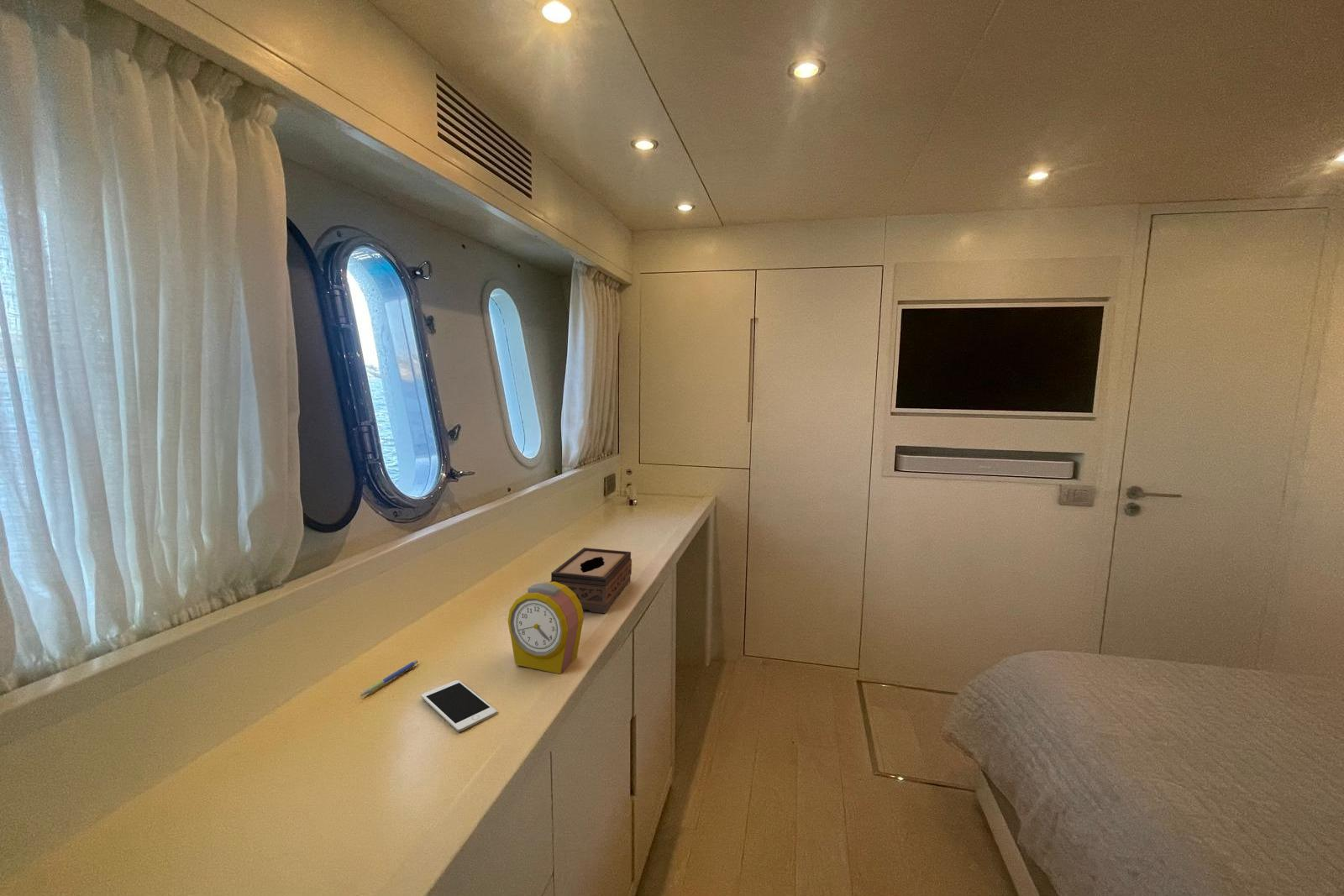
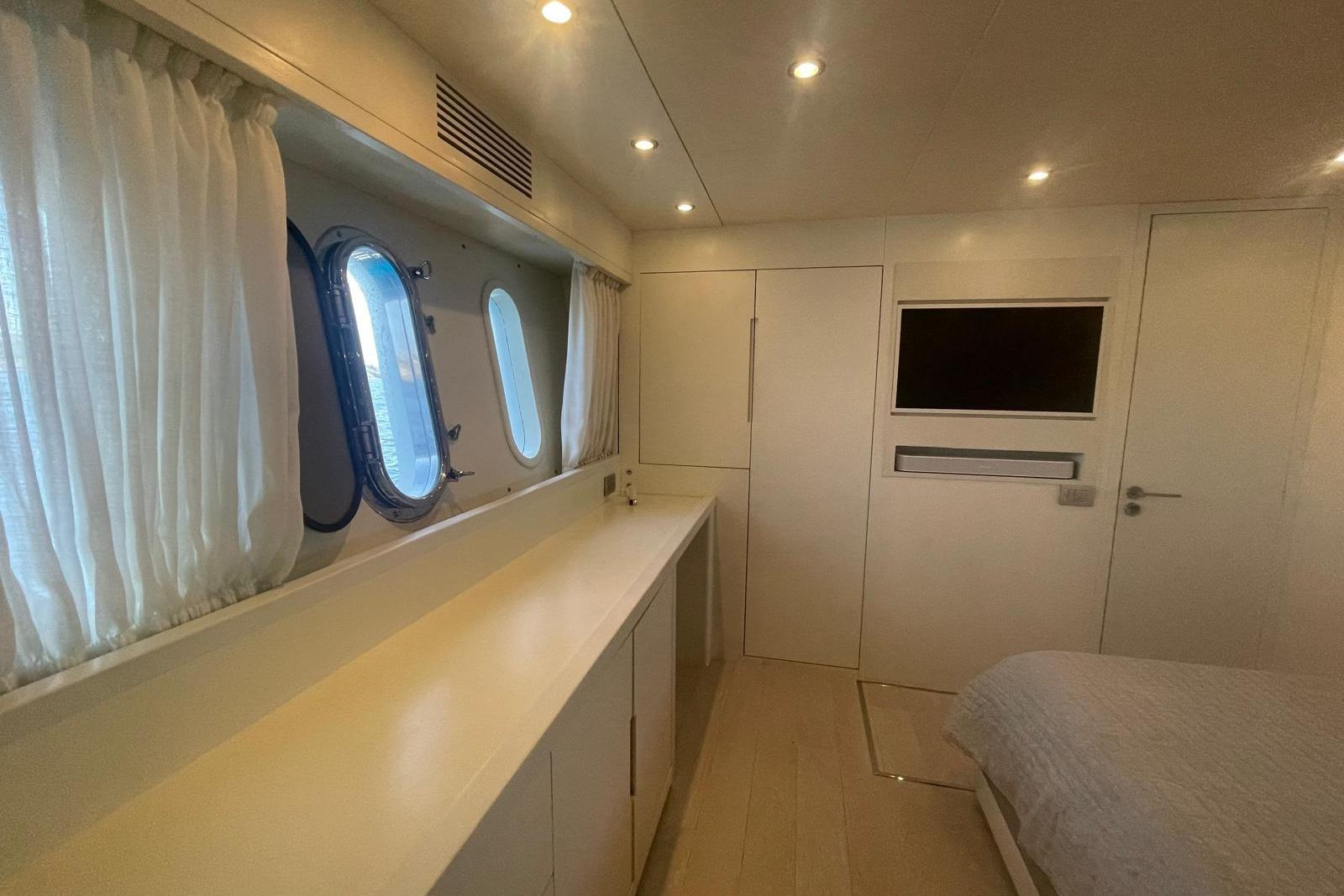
- tissue box [549,547,633,614]
- cell phone [421,679,497,732]
- alarm clock [507,581,585,674]
- pen [359,659,418,697]
